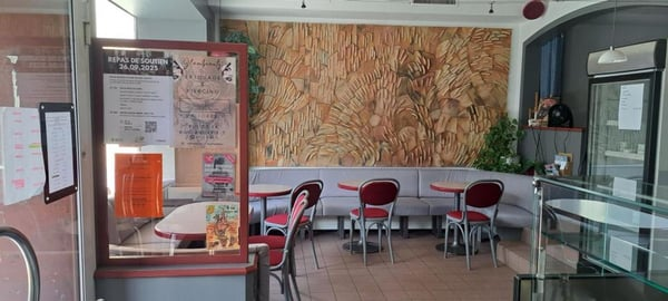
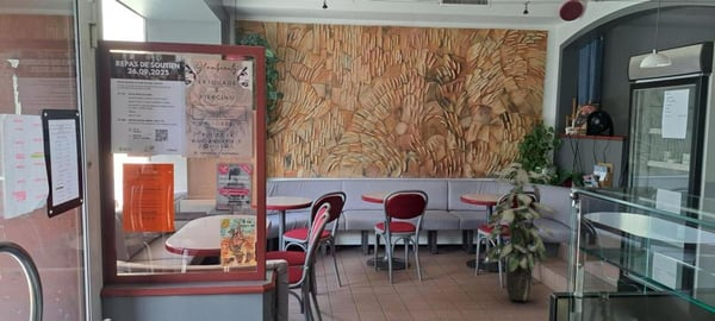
+ indoor plant [483,162,557,302]
